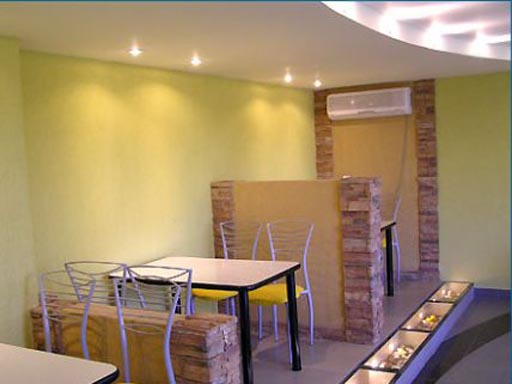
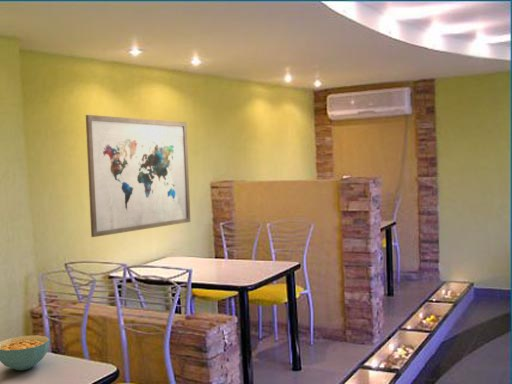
+ wall art [85,114,191,238]
+ cereal bowl [0,334,51,371]
